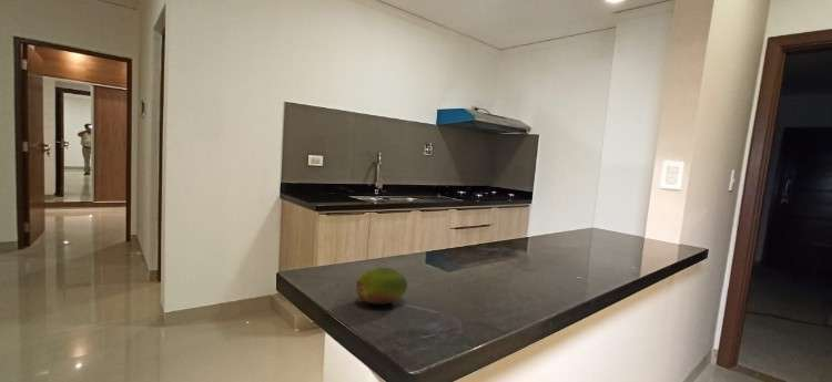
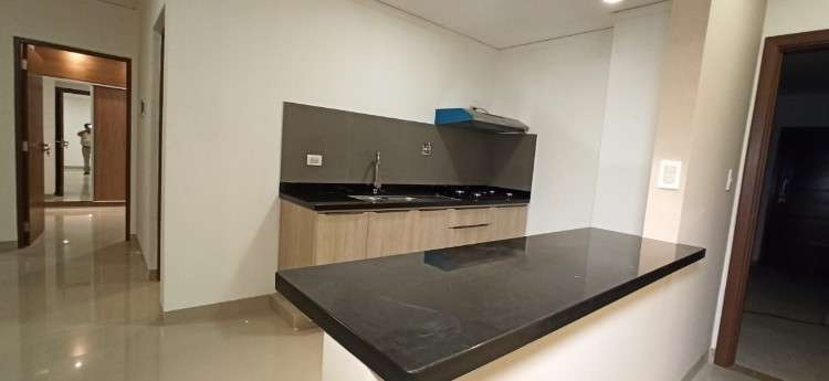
- fruit [355,267,408,306]
